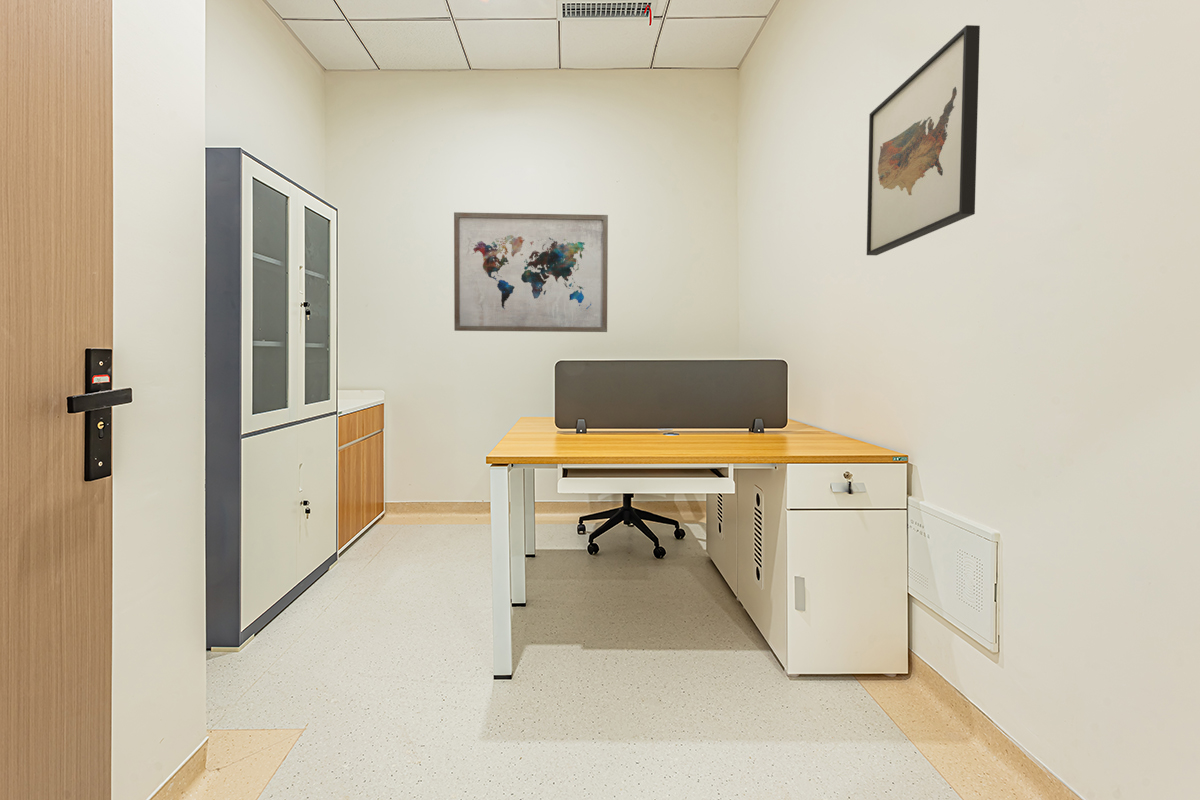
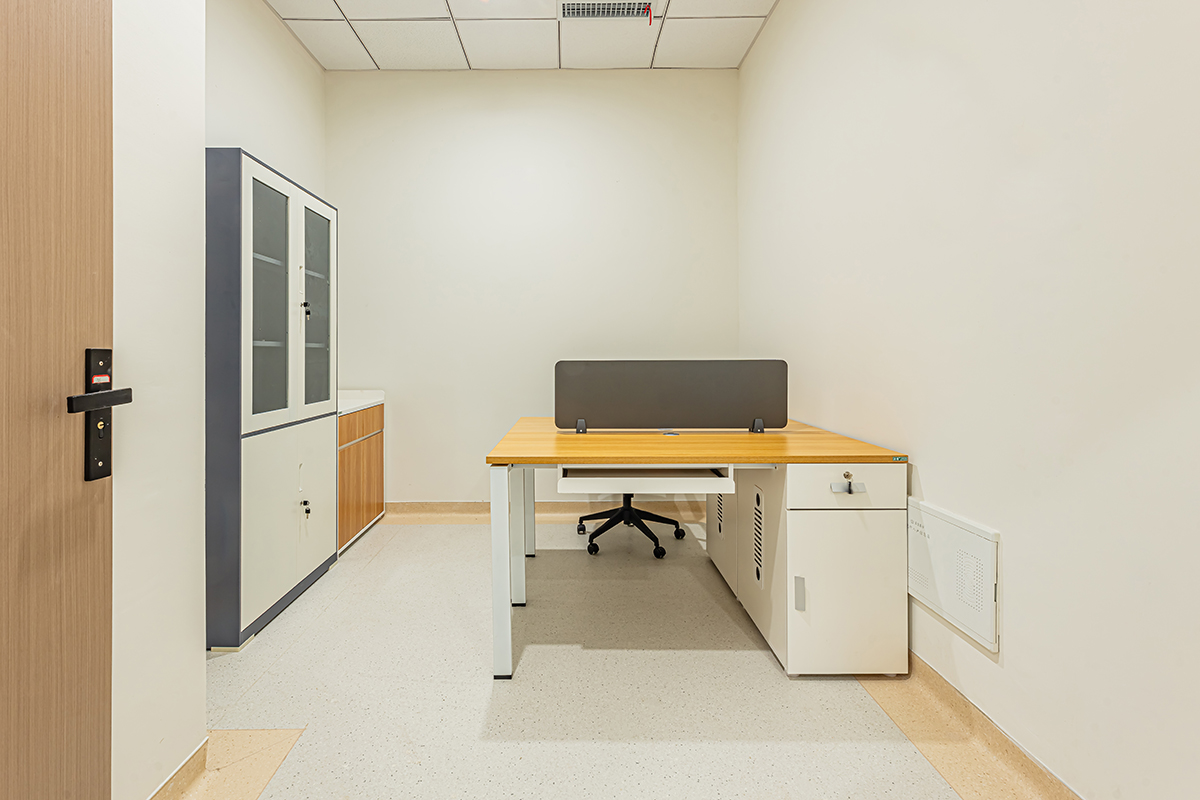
- wall art [866,24,981,256]
- wall art [453,211,609,333]
